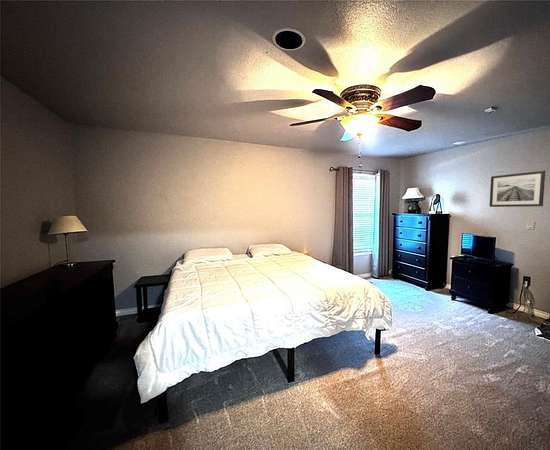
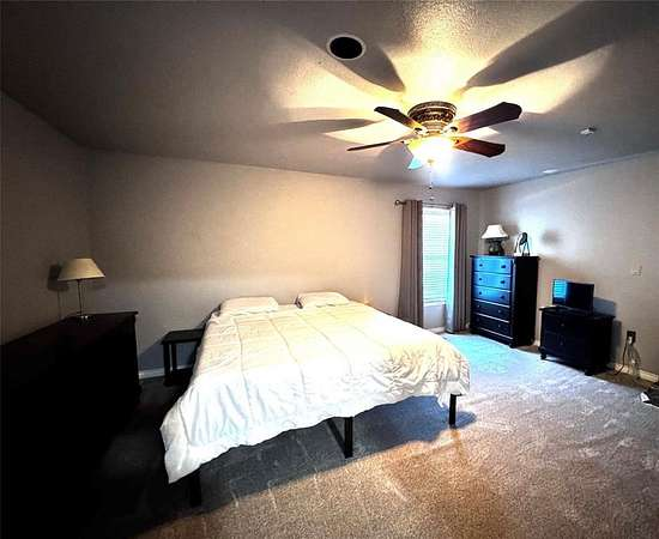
- wall art [489,170,546,208]
